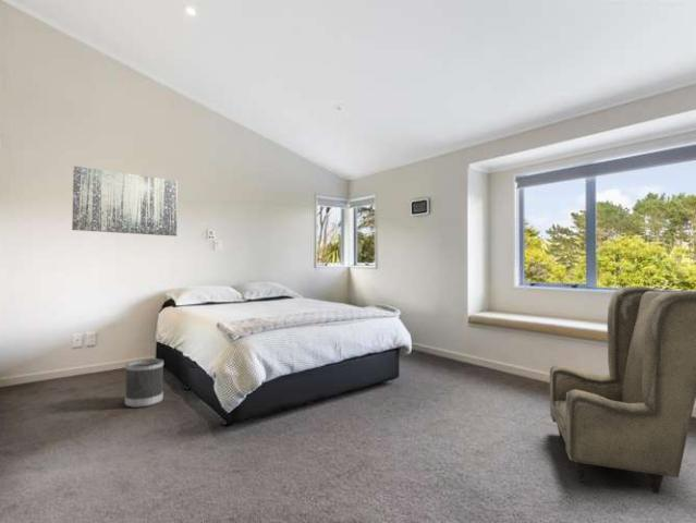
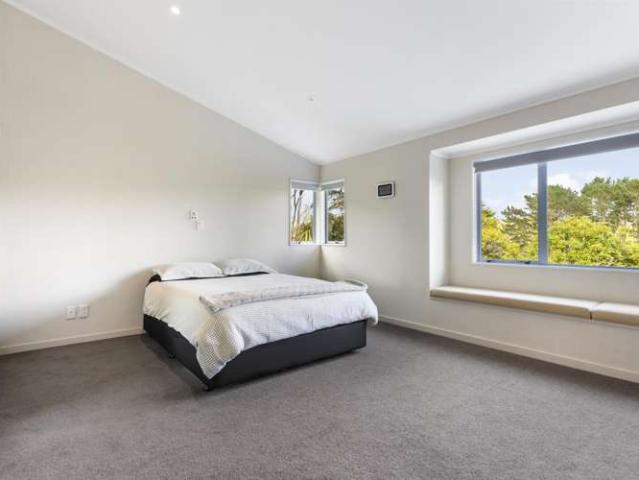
- wastebasket [124,357,164,409]
- armchair [549,285,696,495]
- wall art [71,165,179,238]
